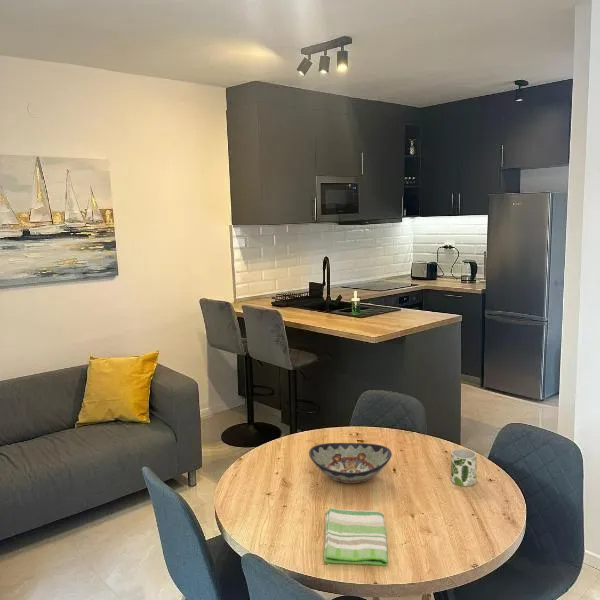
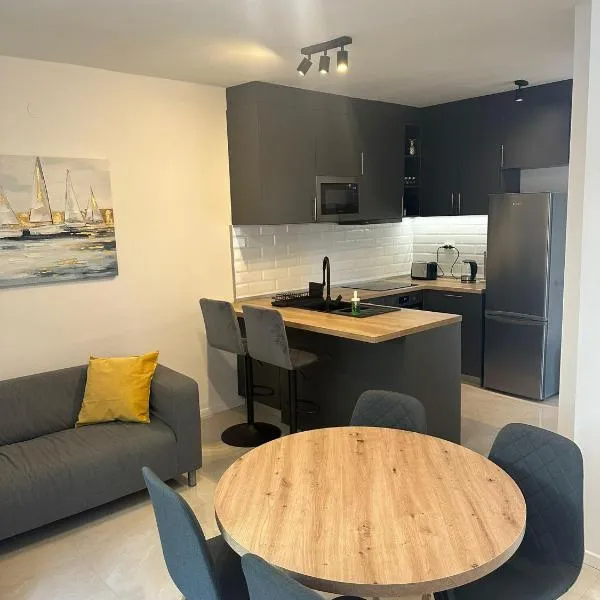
- mug [450,448,478,487]
- decorative bowl [308,442,393,484]
- dish towel [323,507,389,567]
